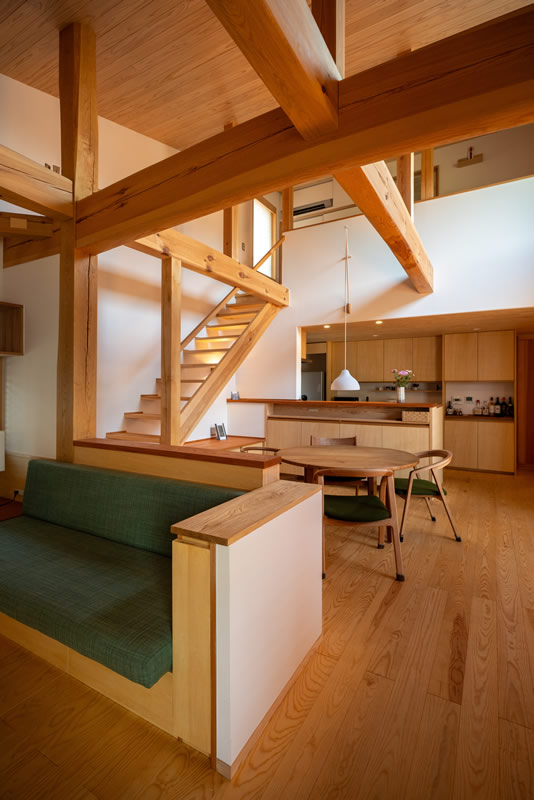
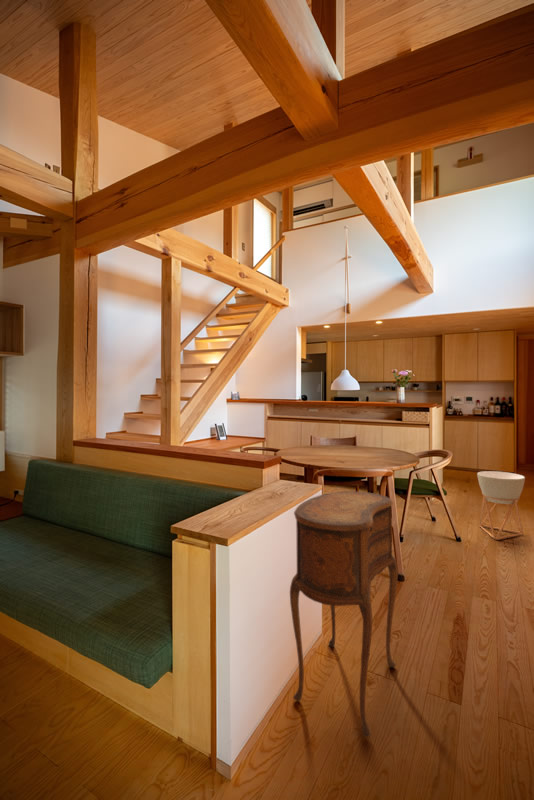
+ planter [476,470,526,541]
+ side table [289,490,399,738]
